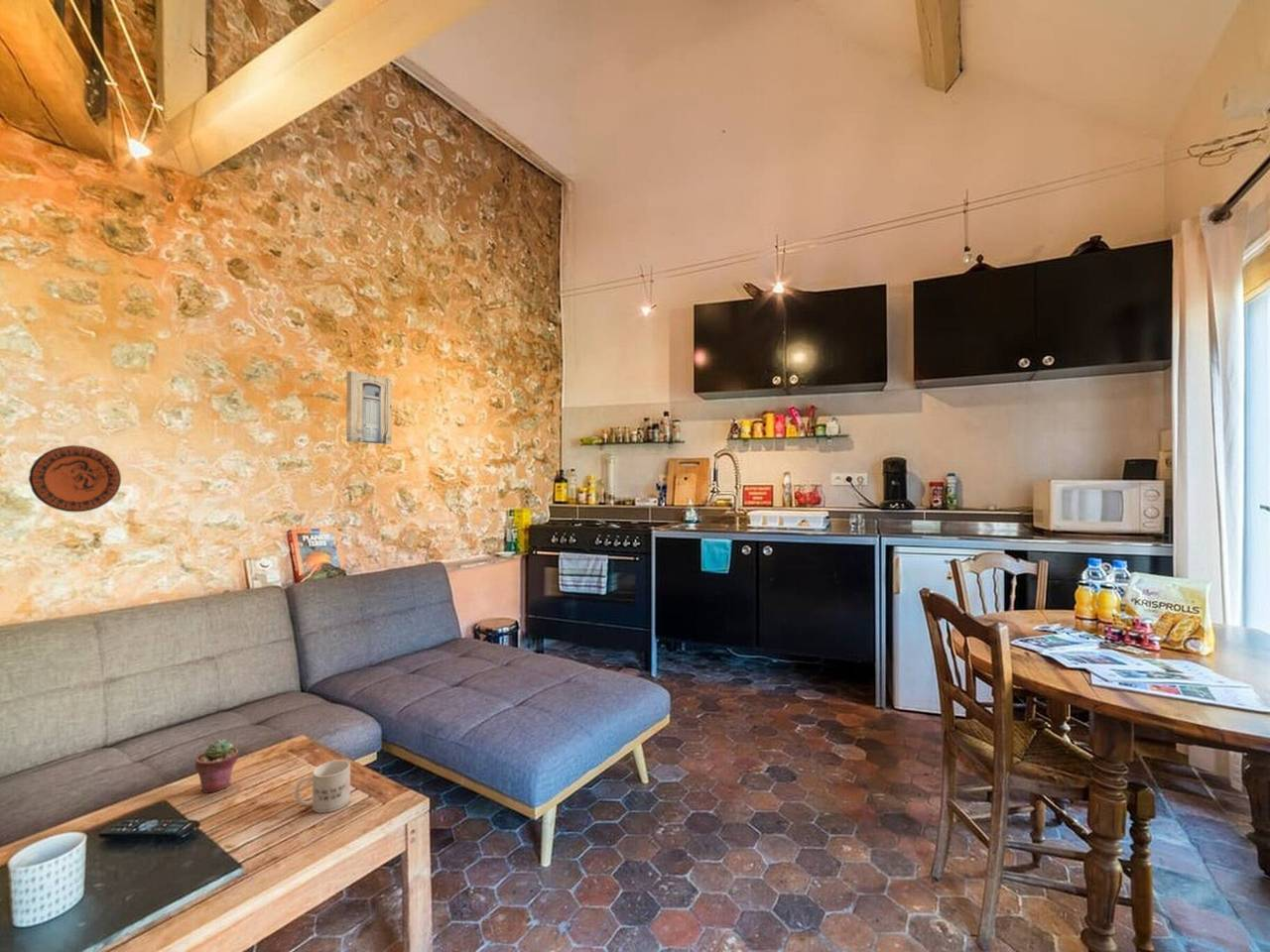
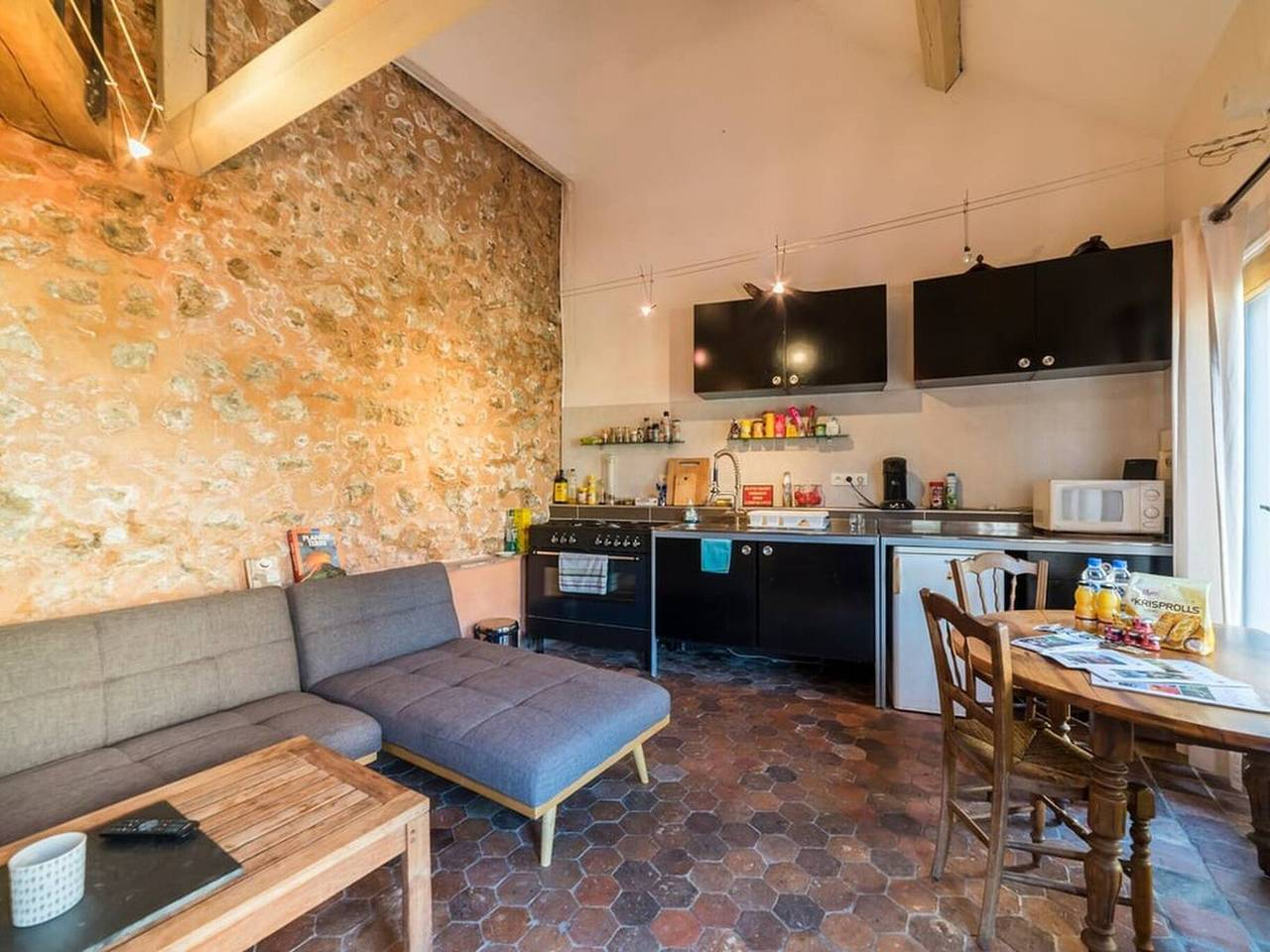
- wall art [345,370,393,445]
- decorative plate [28,444,122,513]
- potted succulent [194,738,239,793]
- mug [294,759,351,814]
